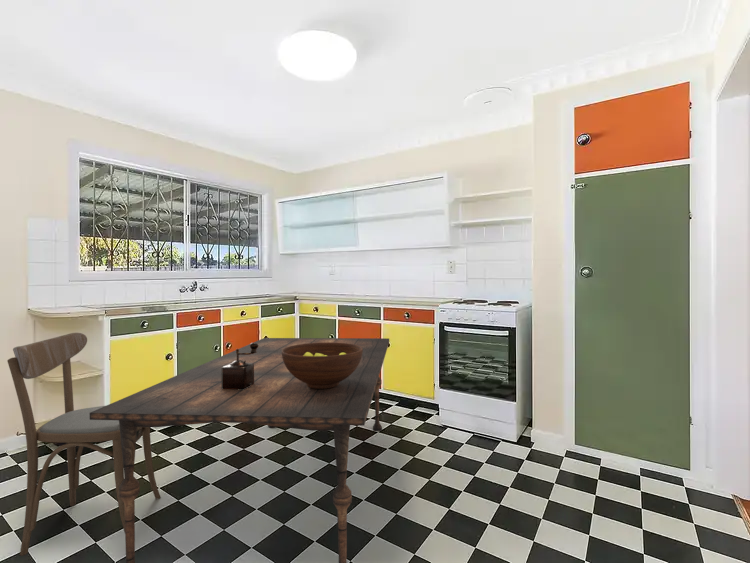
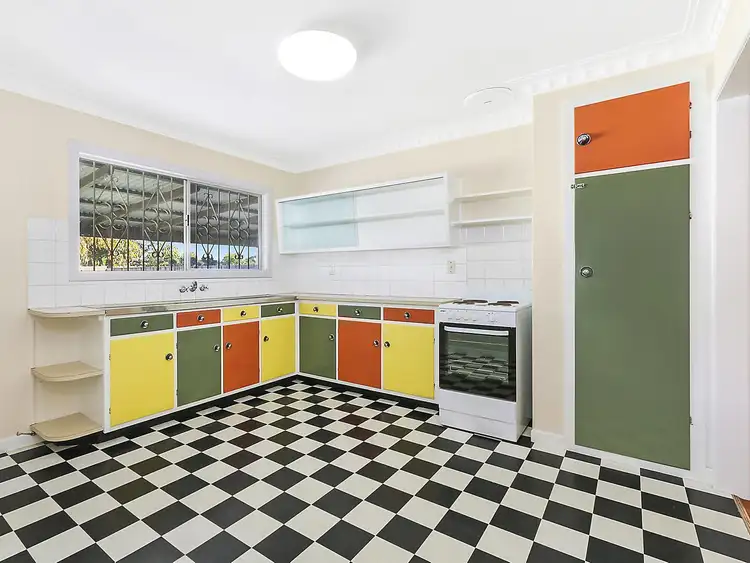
- dining table [90,337,390,563]
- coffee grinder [222,342,259,390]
- dining chair [6,332,162,557]
- fruit bowl [282,342,363,389]
